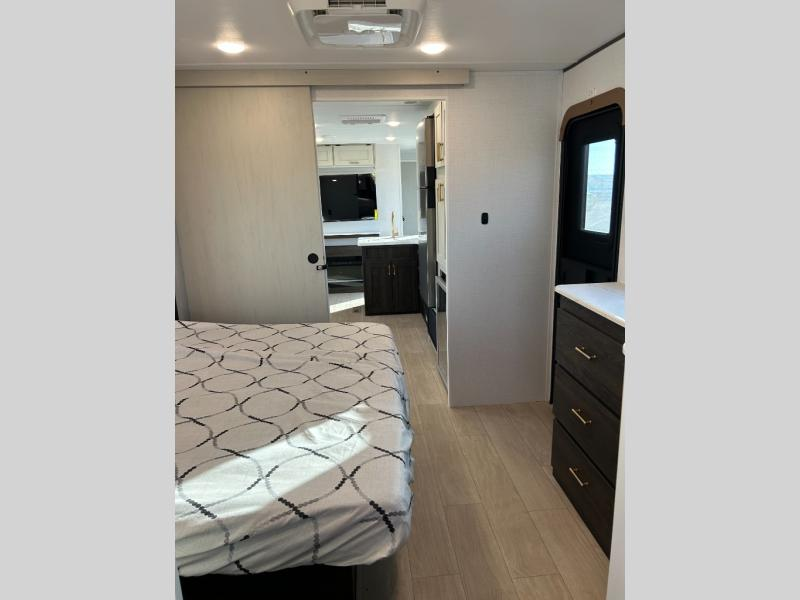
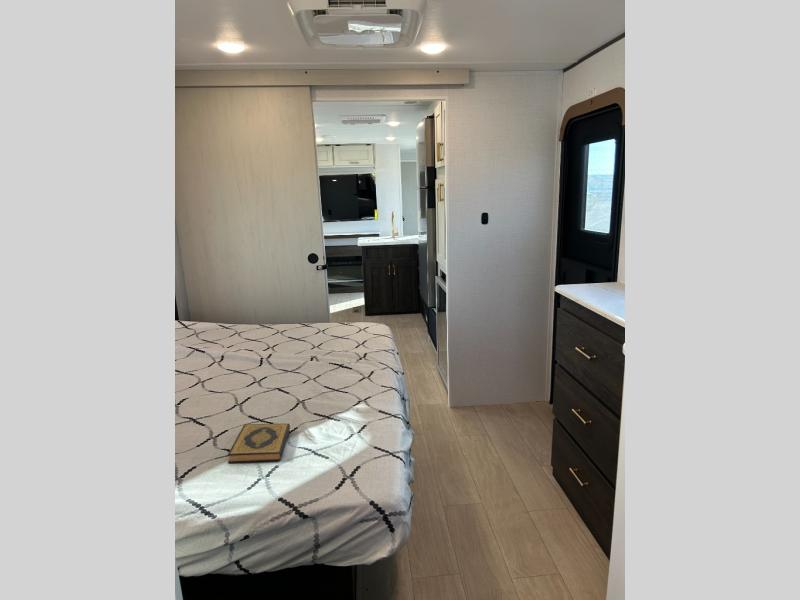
+ hardback book [227,423,291,464]
